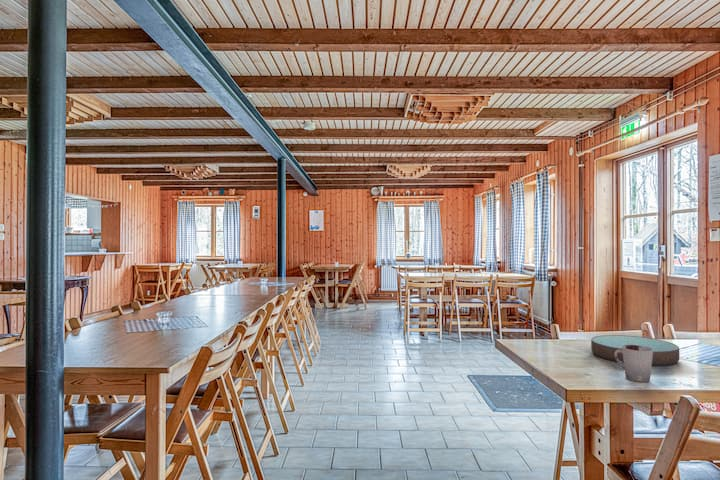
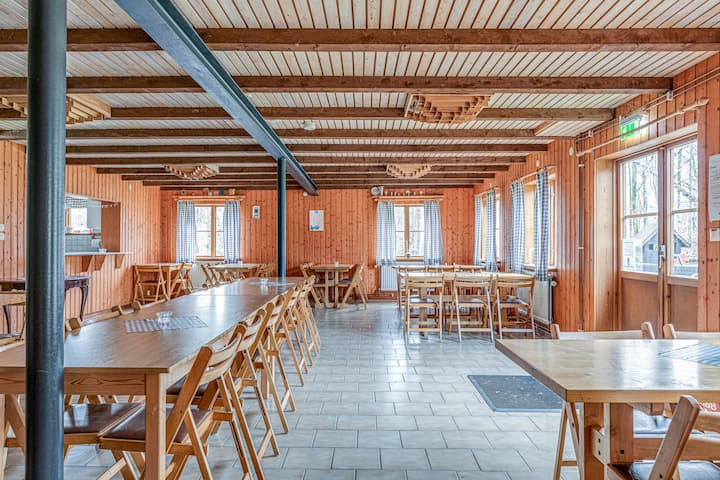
- cup [615,345,653,383]
- bowl [590,334,680,367]
